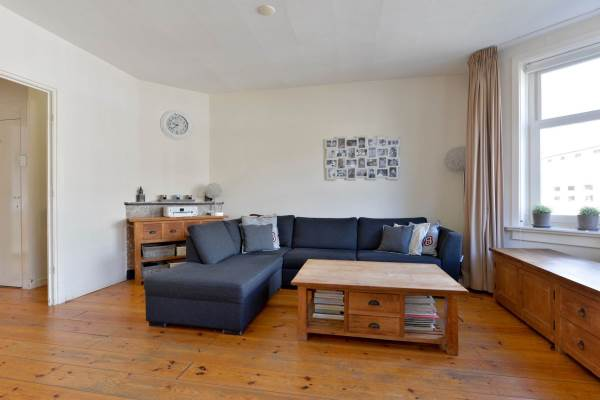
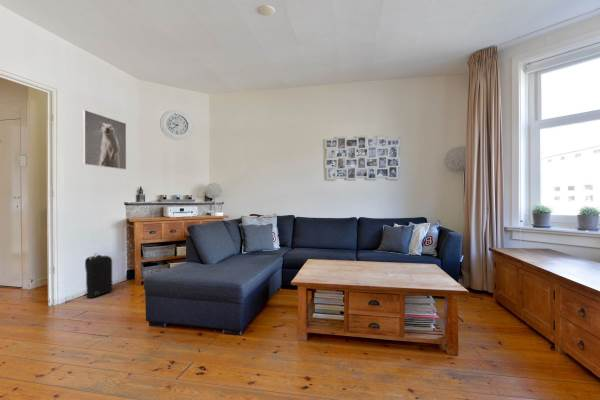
+ backpack [84,252,113,299]
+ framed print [81,109,127,170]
